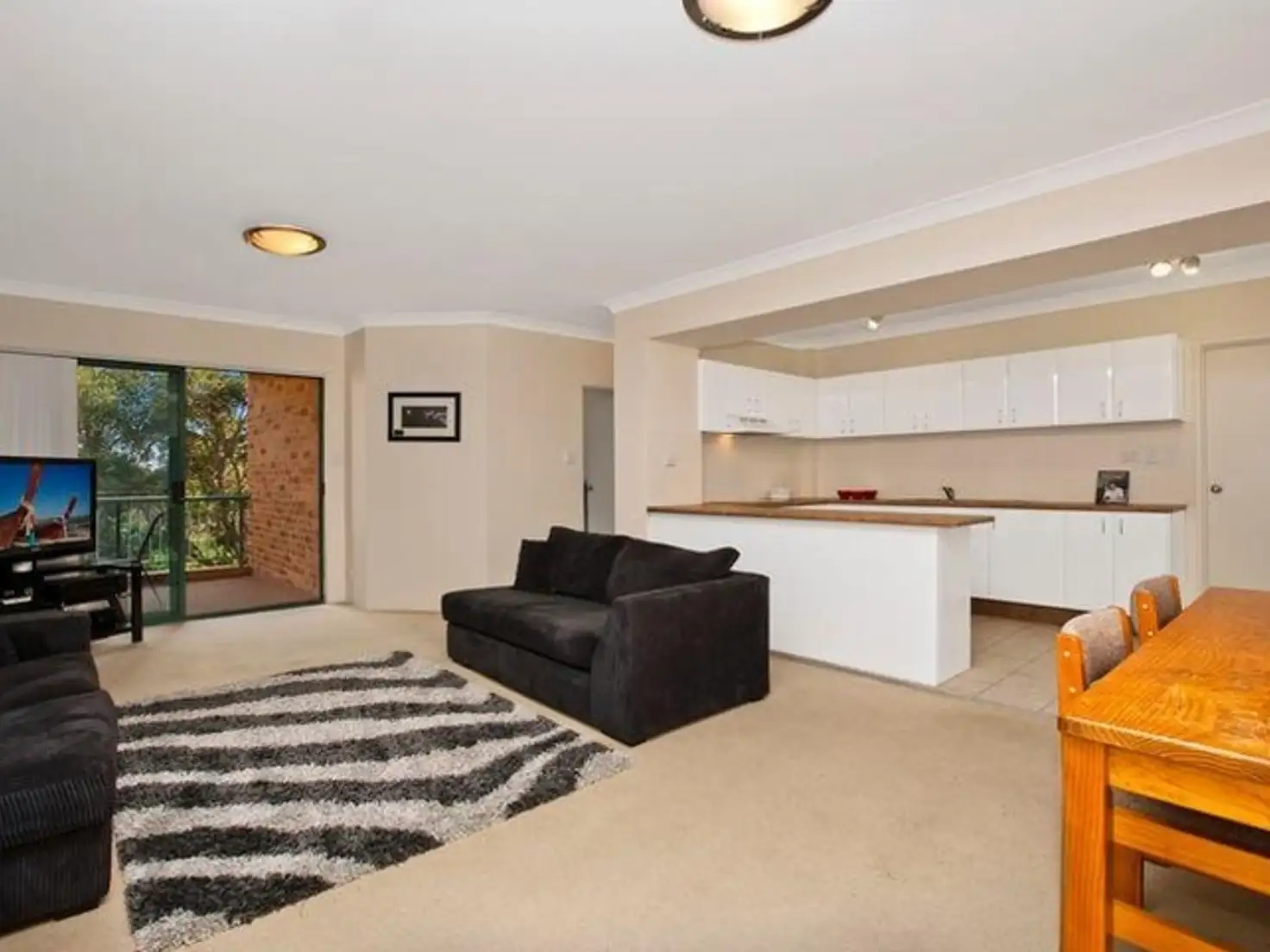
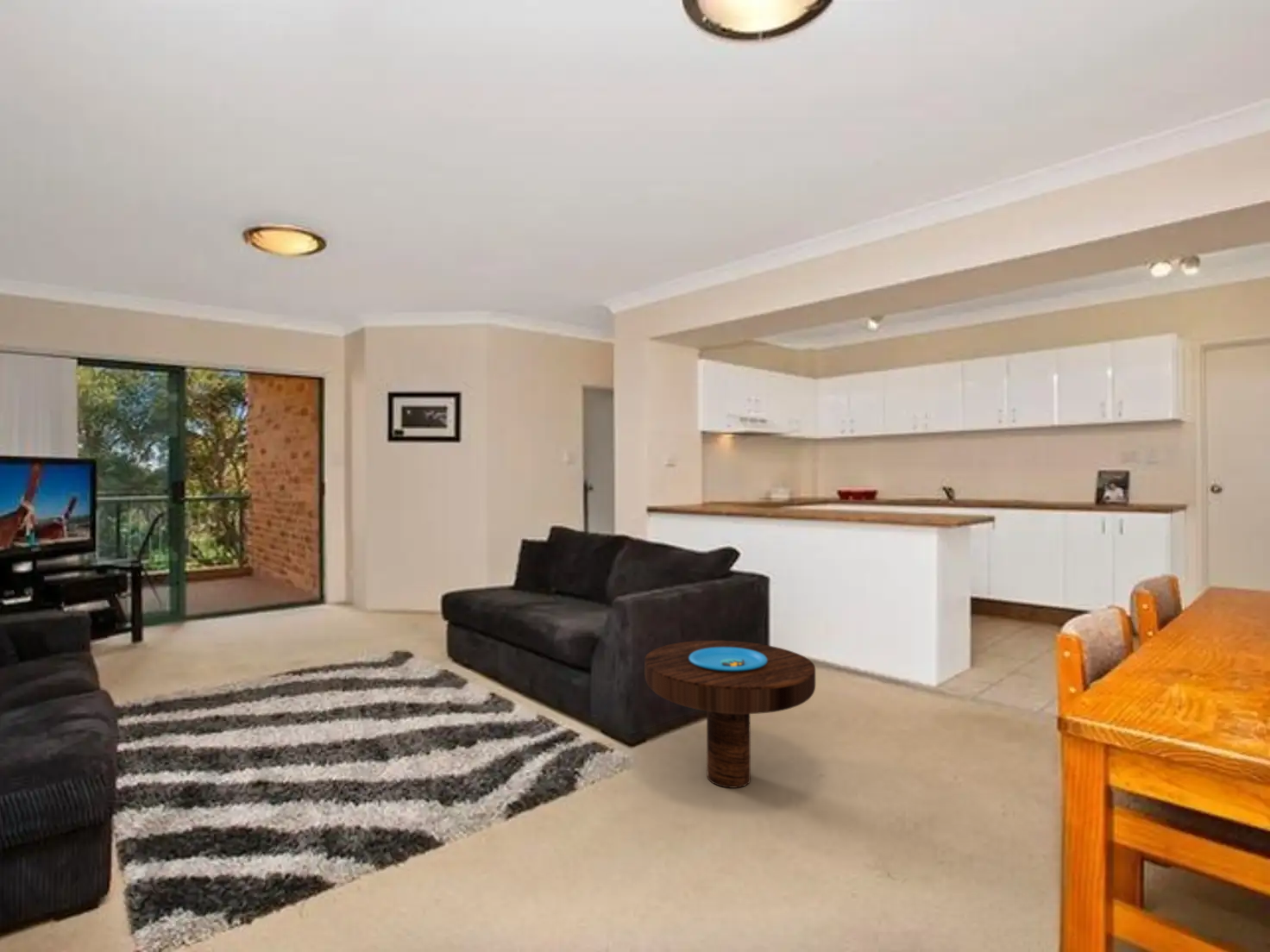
+ side table [644,640,816,789]
